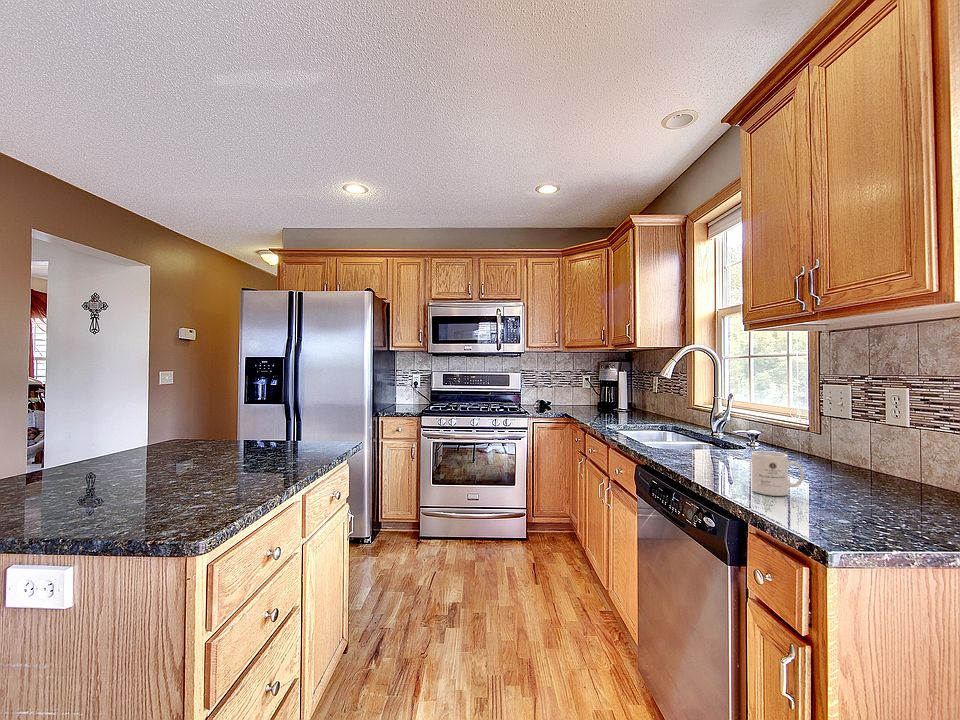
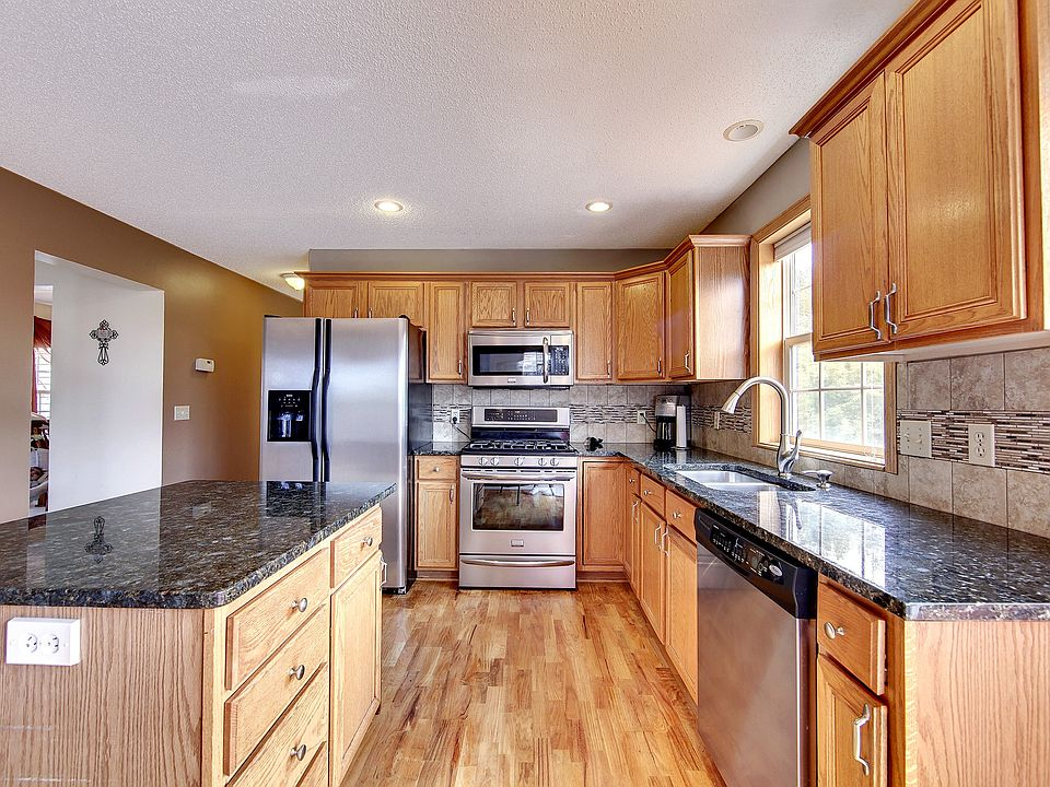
- mug [750,450,805,497]
